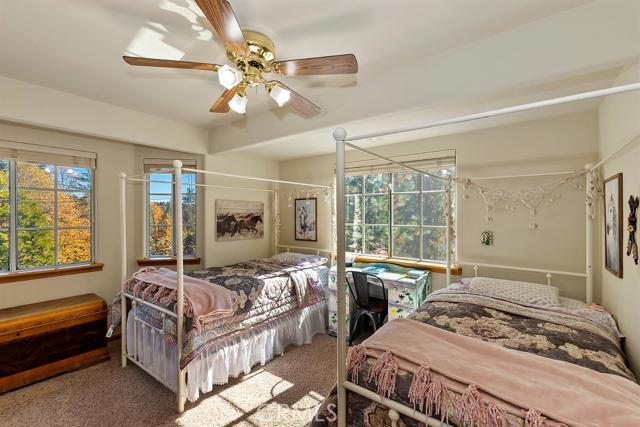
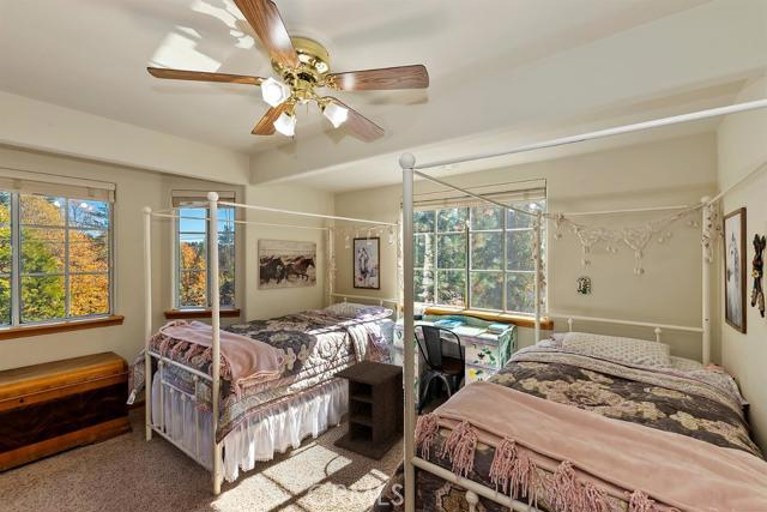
+ nightstand [332,359,405,462]
